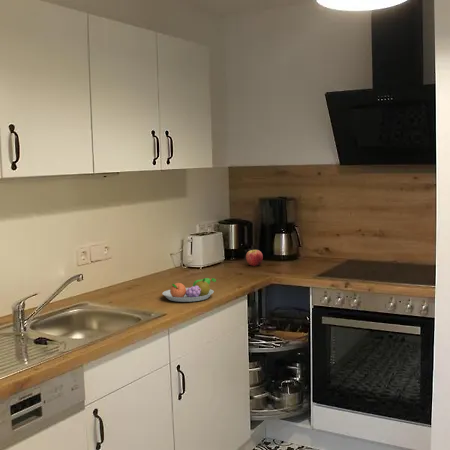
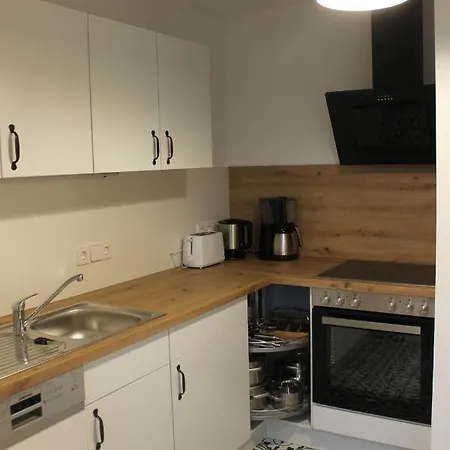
- apple [245,249,264,267]
- fruit bowl [161,277,217,303]
